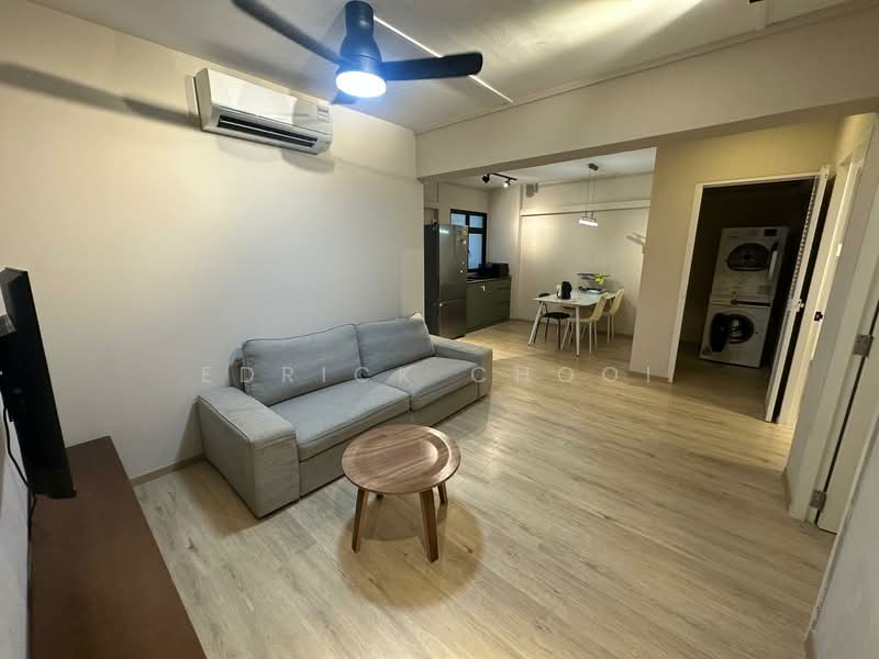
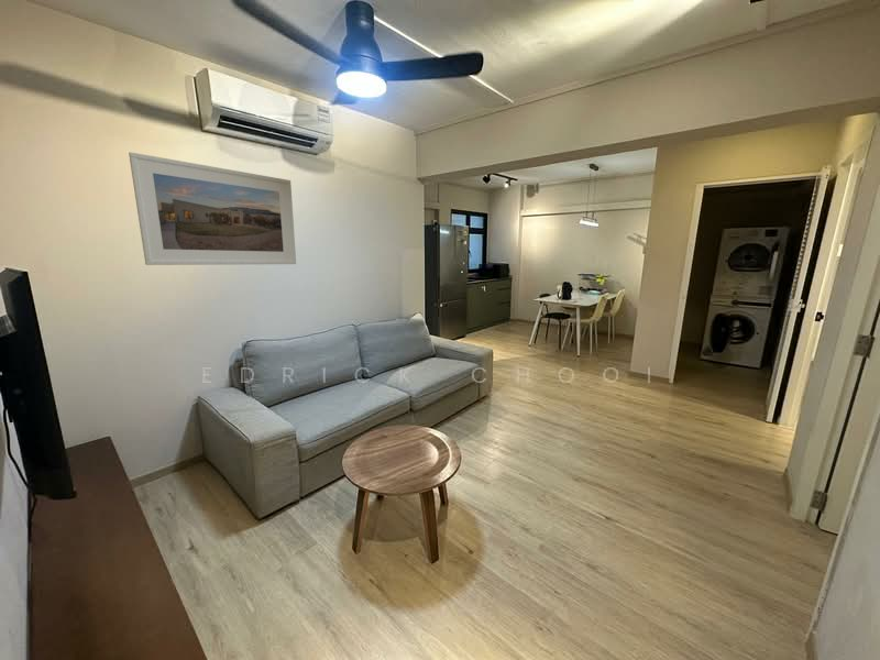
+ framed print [128,151,297,266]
